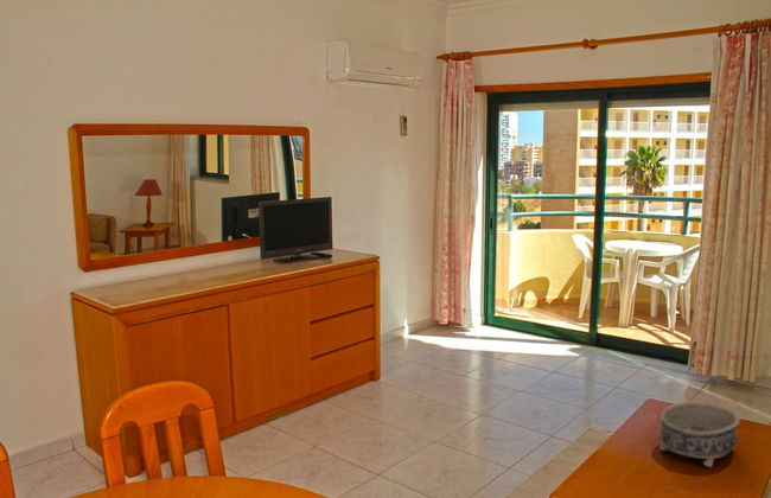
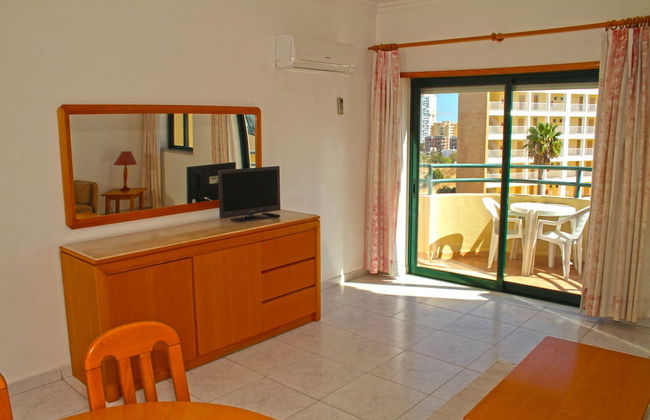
- decorative bowl [658,401,740,468]
